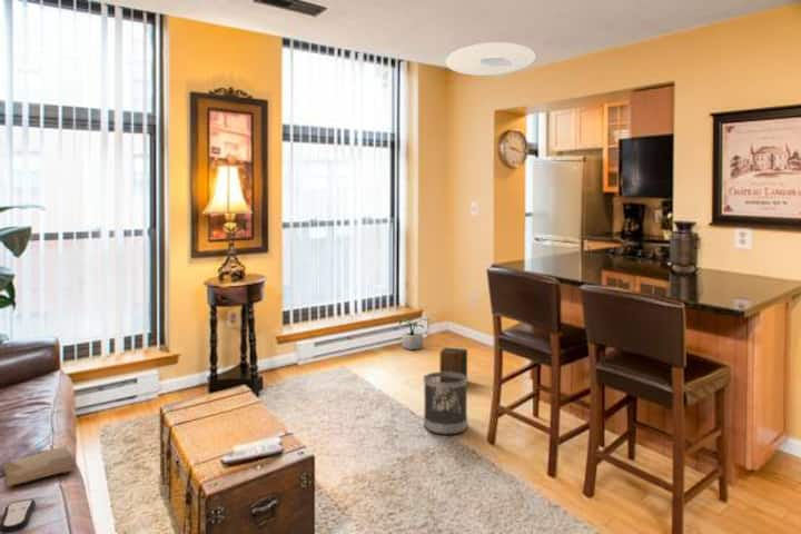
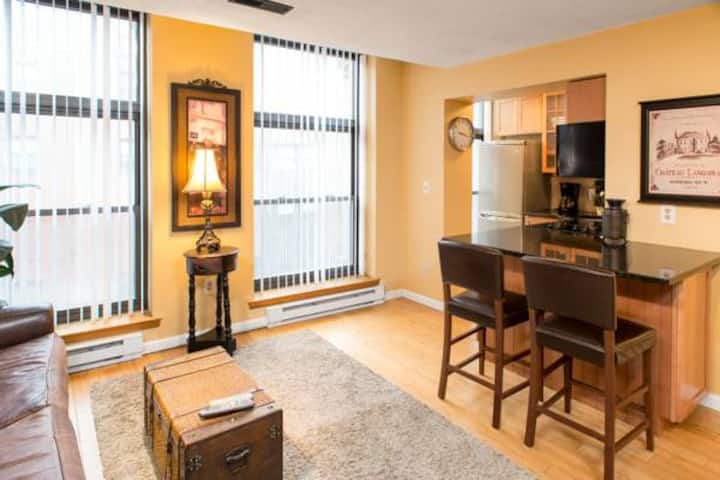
- speaker [438,347,468,383]
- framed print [2,445,78,487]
- wastebasket [423,372,468,436]
- remote control [0,498,37,534]
- ceiling light [445,41,536,77]
- potted plant [396,317,433,352]
